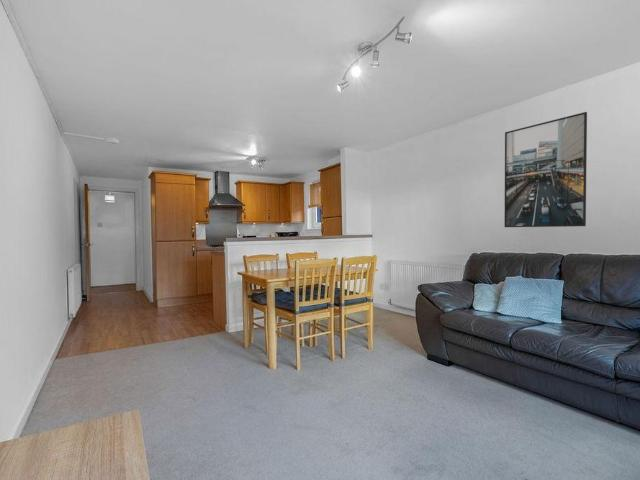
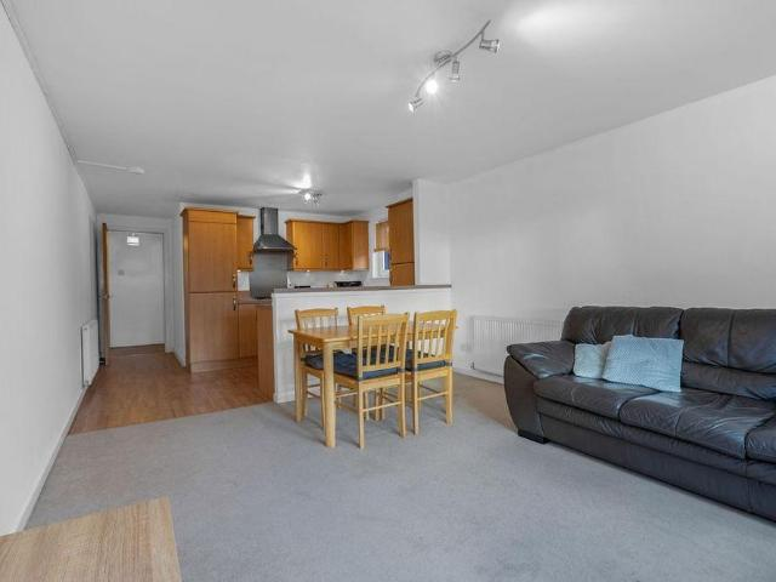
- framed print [504,111,588,228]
